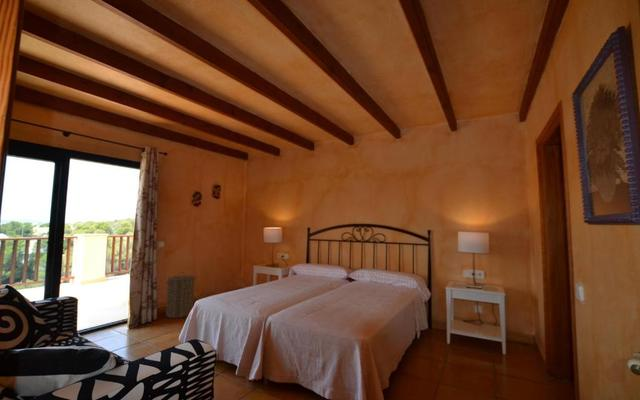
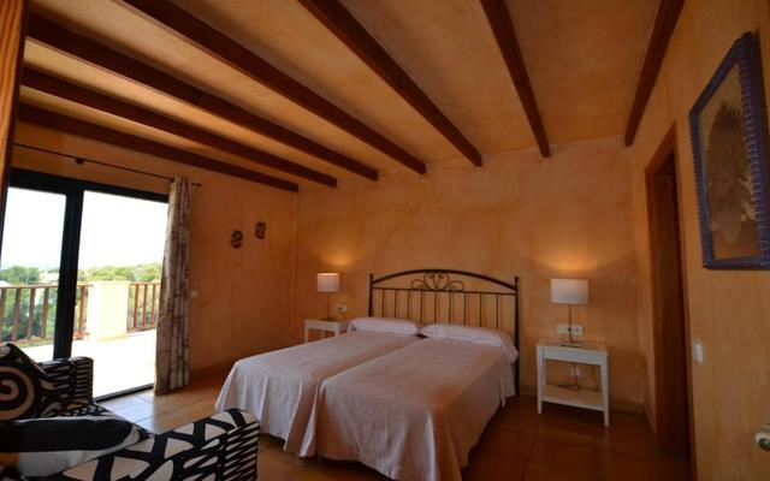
- laundry hamper [165,271,196,319]
